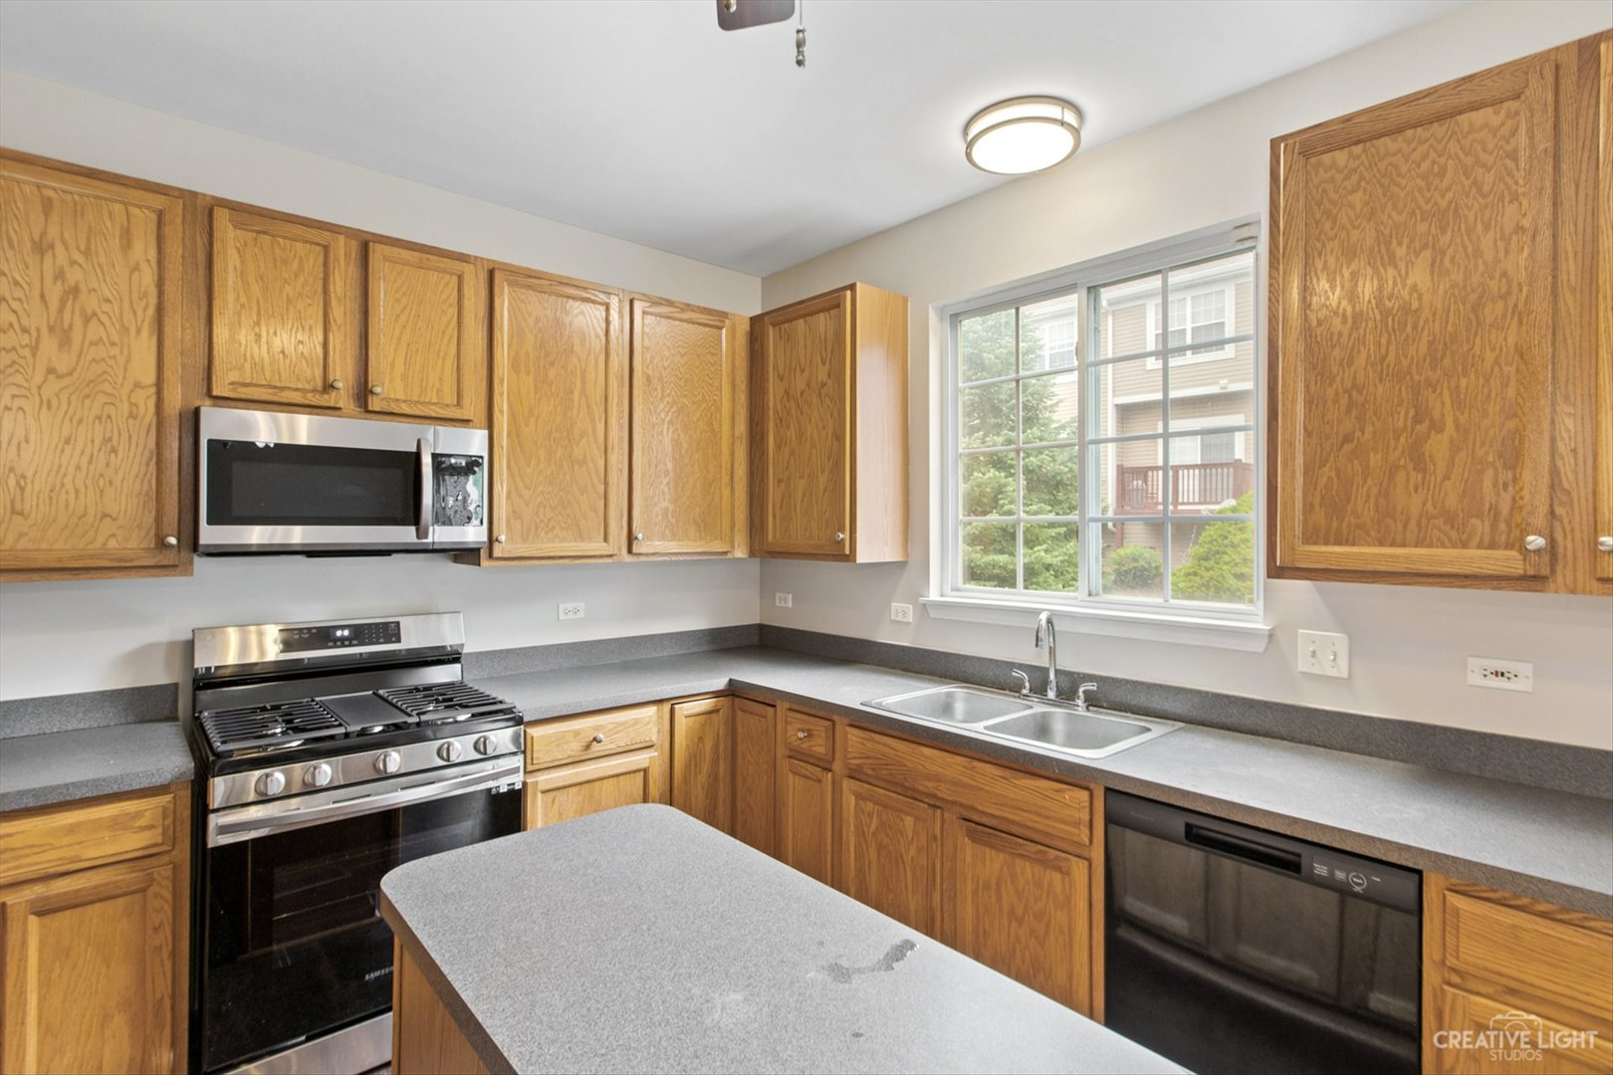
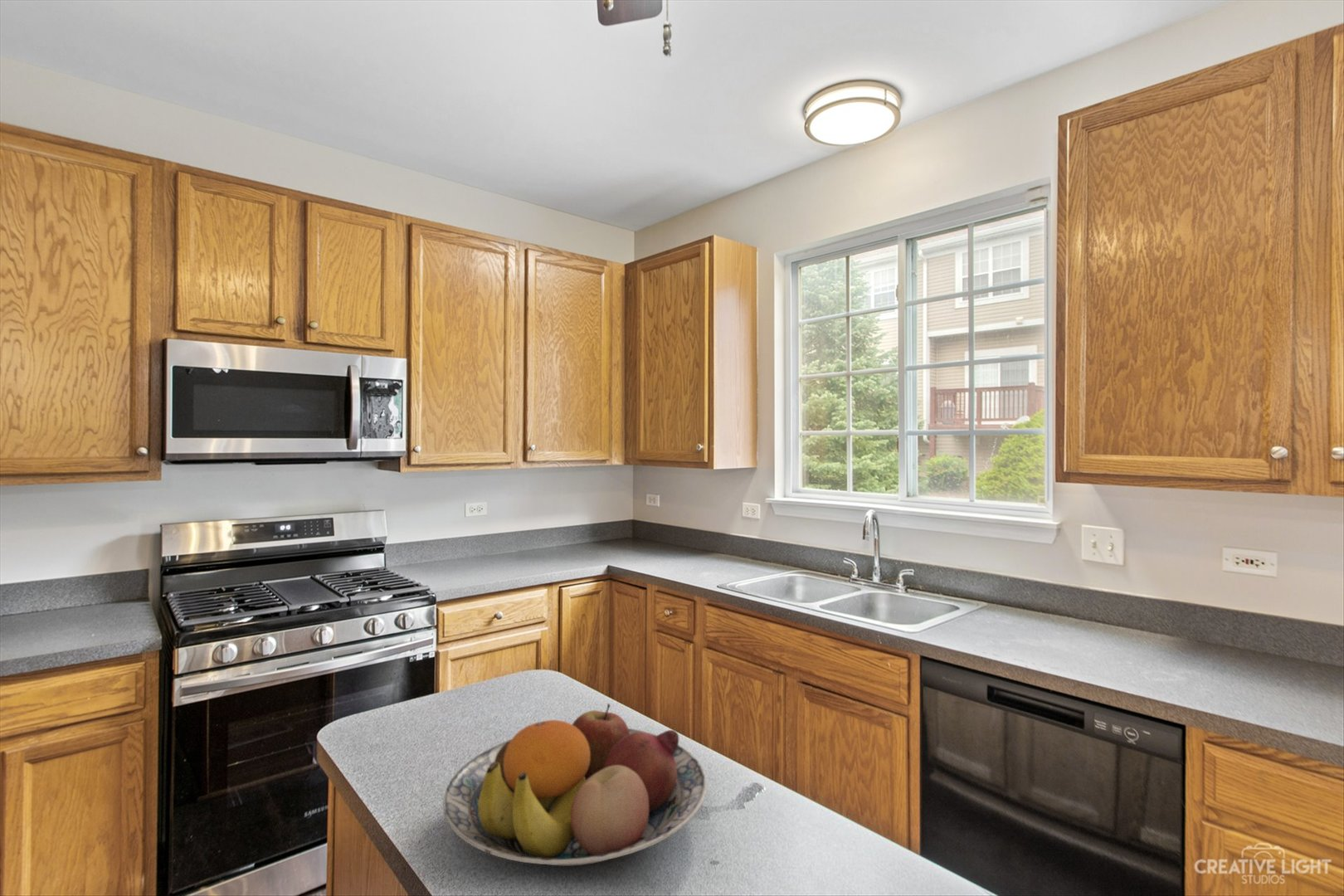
+ fruit bowl [442,703,708,866]
